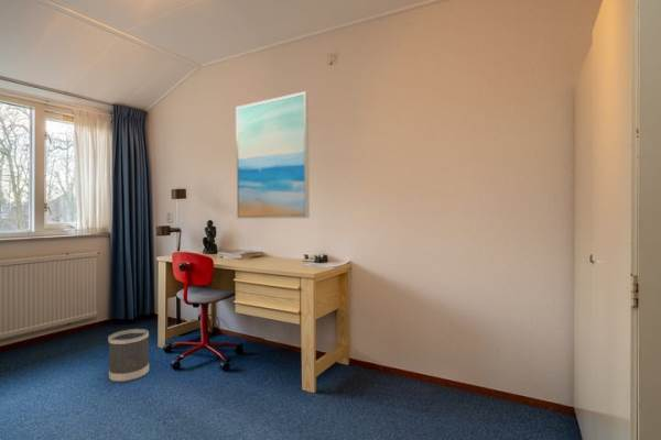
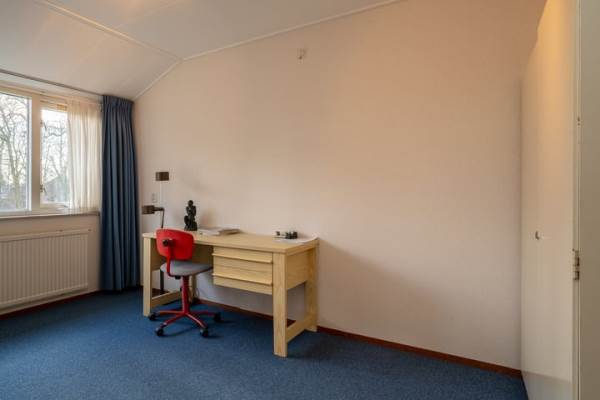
- wastebasket [107,328,150,383]
- wall art [235,90,311,220]
